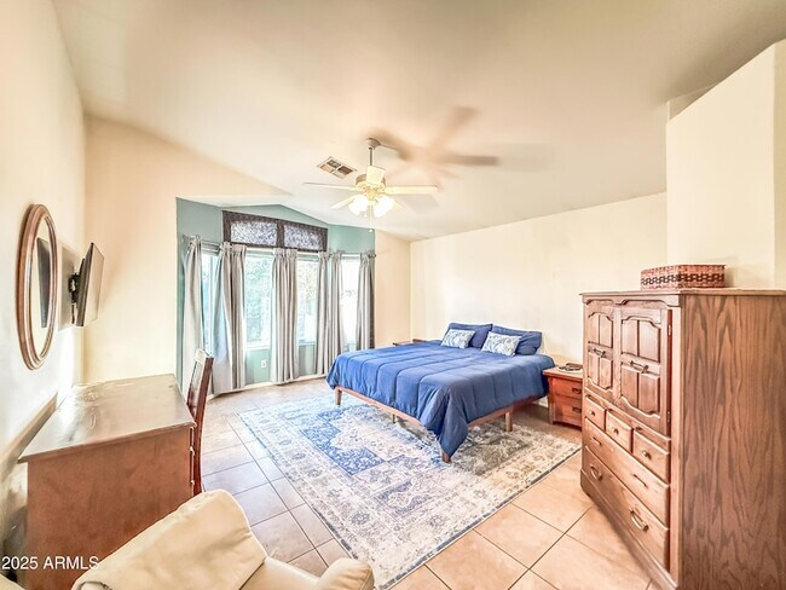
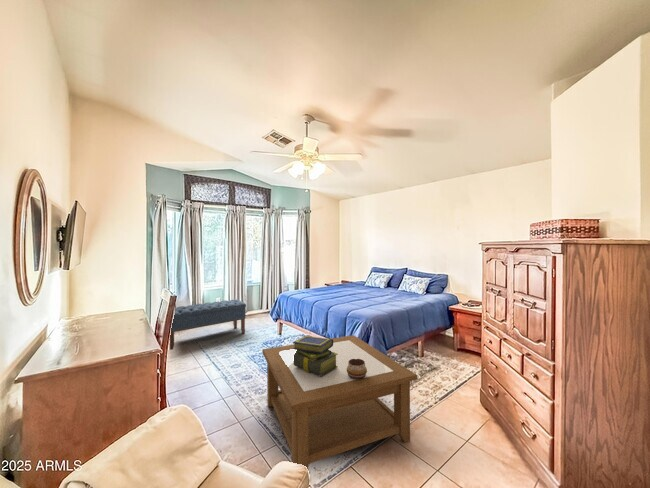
+ decorative bowl [347,359,367,379]
+ coffee table [261,334,418,470]
+ bench [169,298,247,351]
+ stack of books [292,335,338,376]
